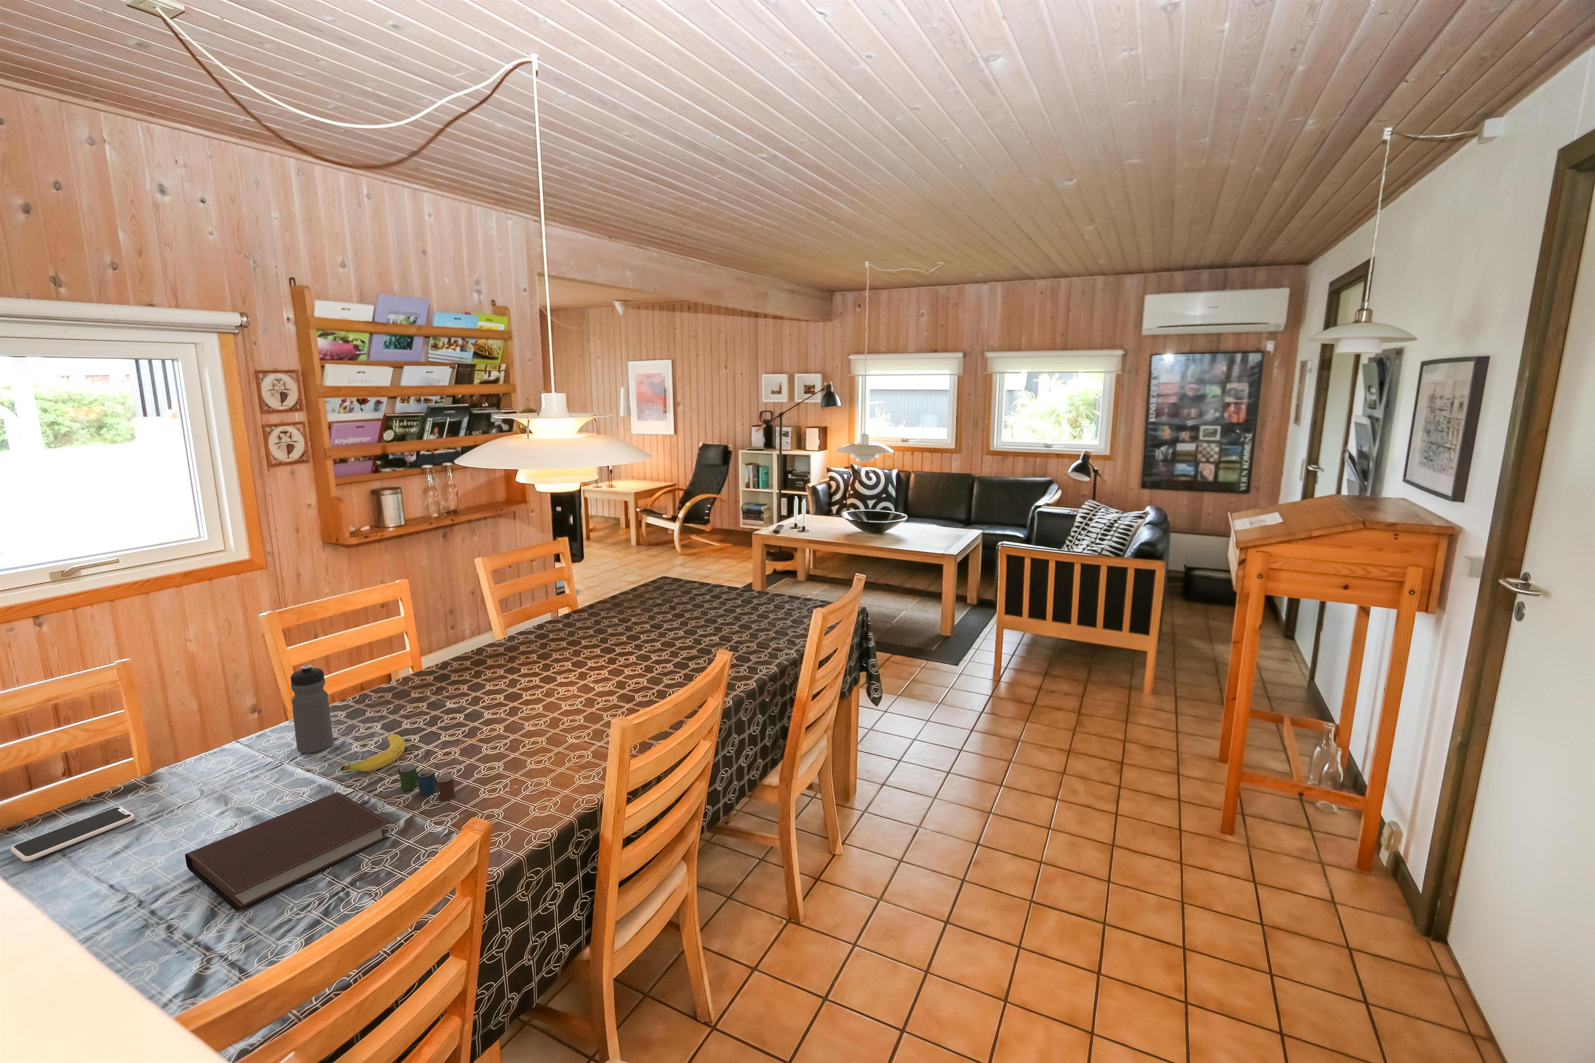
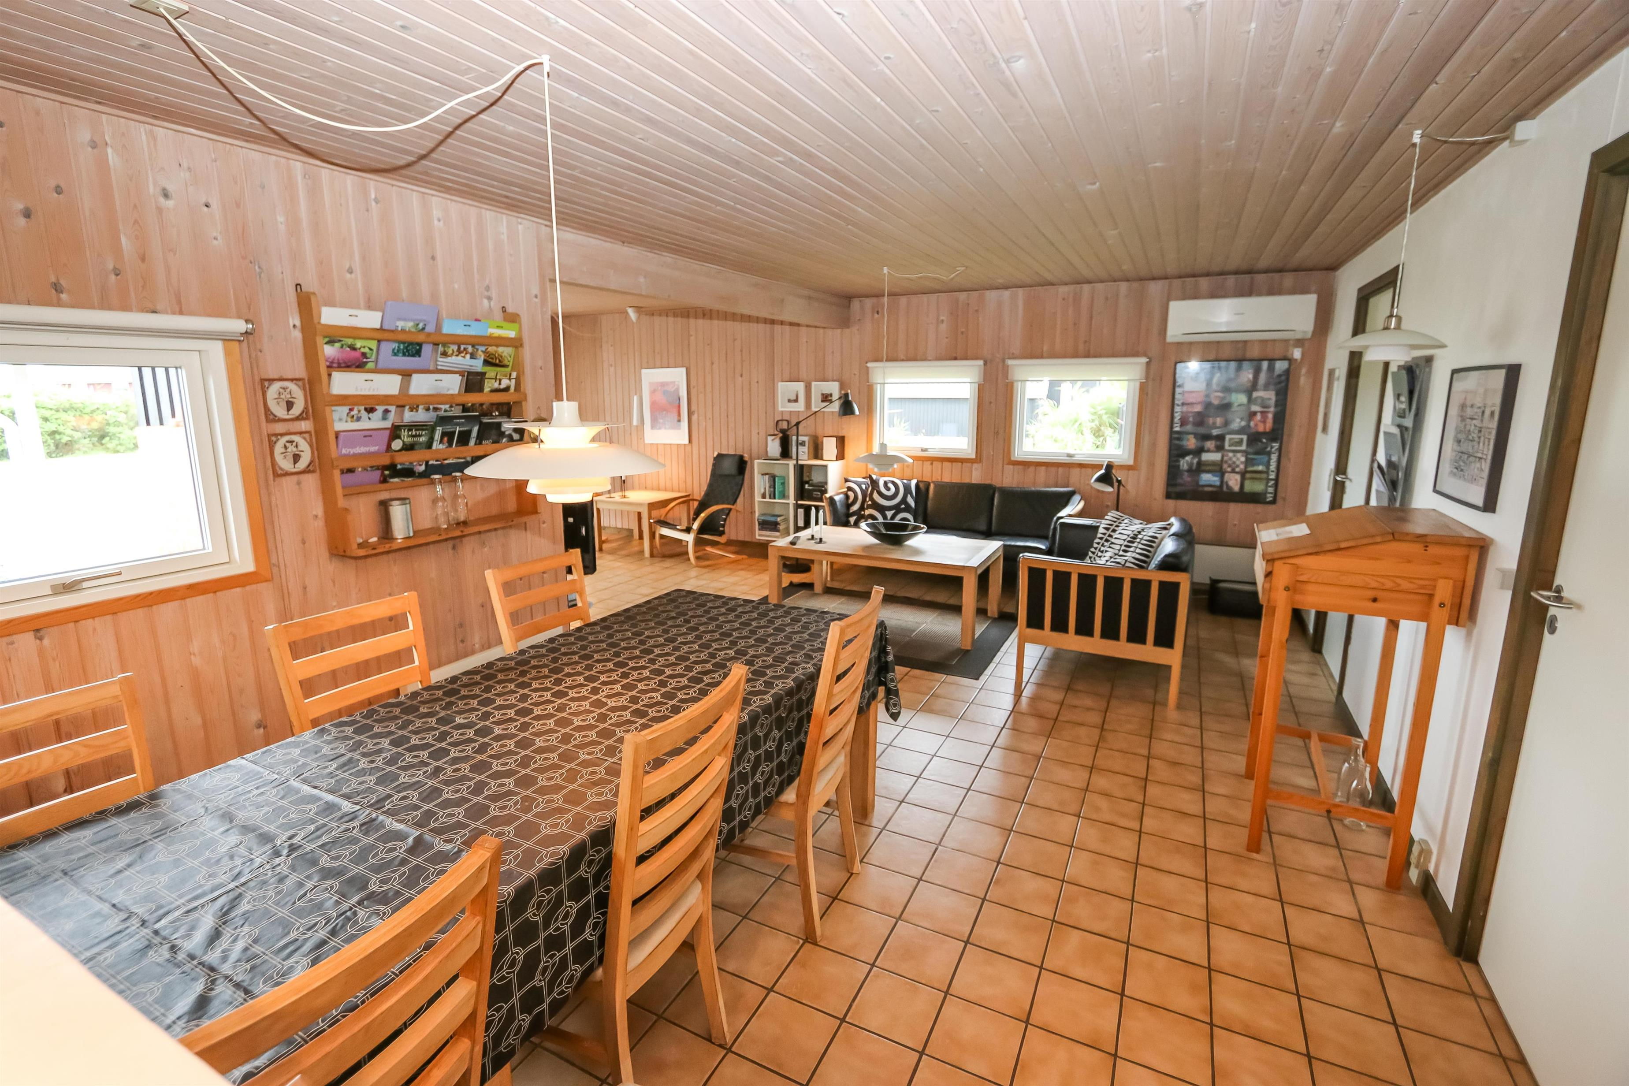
- water bottle [290,664,333,753]
- notebook [185,791,390,912]
- smartphone [11,807,135,863]
- fruit [341,733,406,772]
- cup [398,764,456,802]
